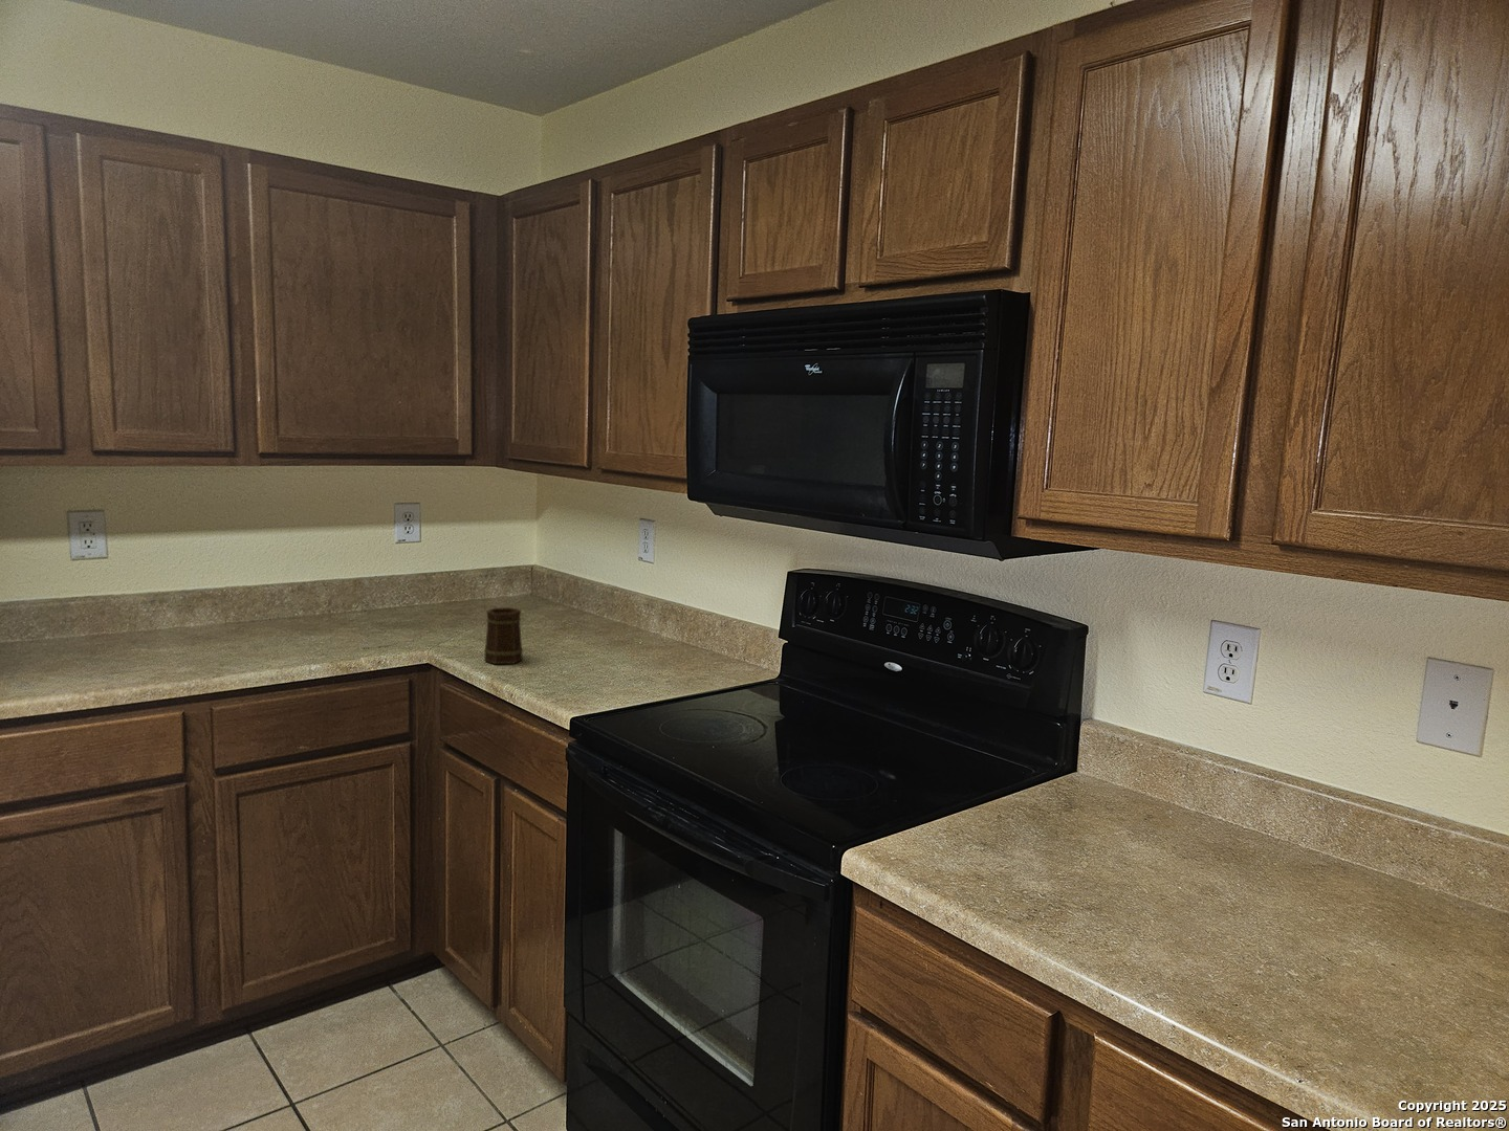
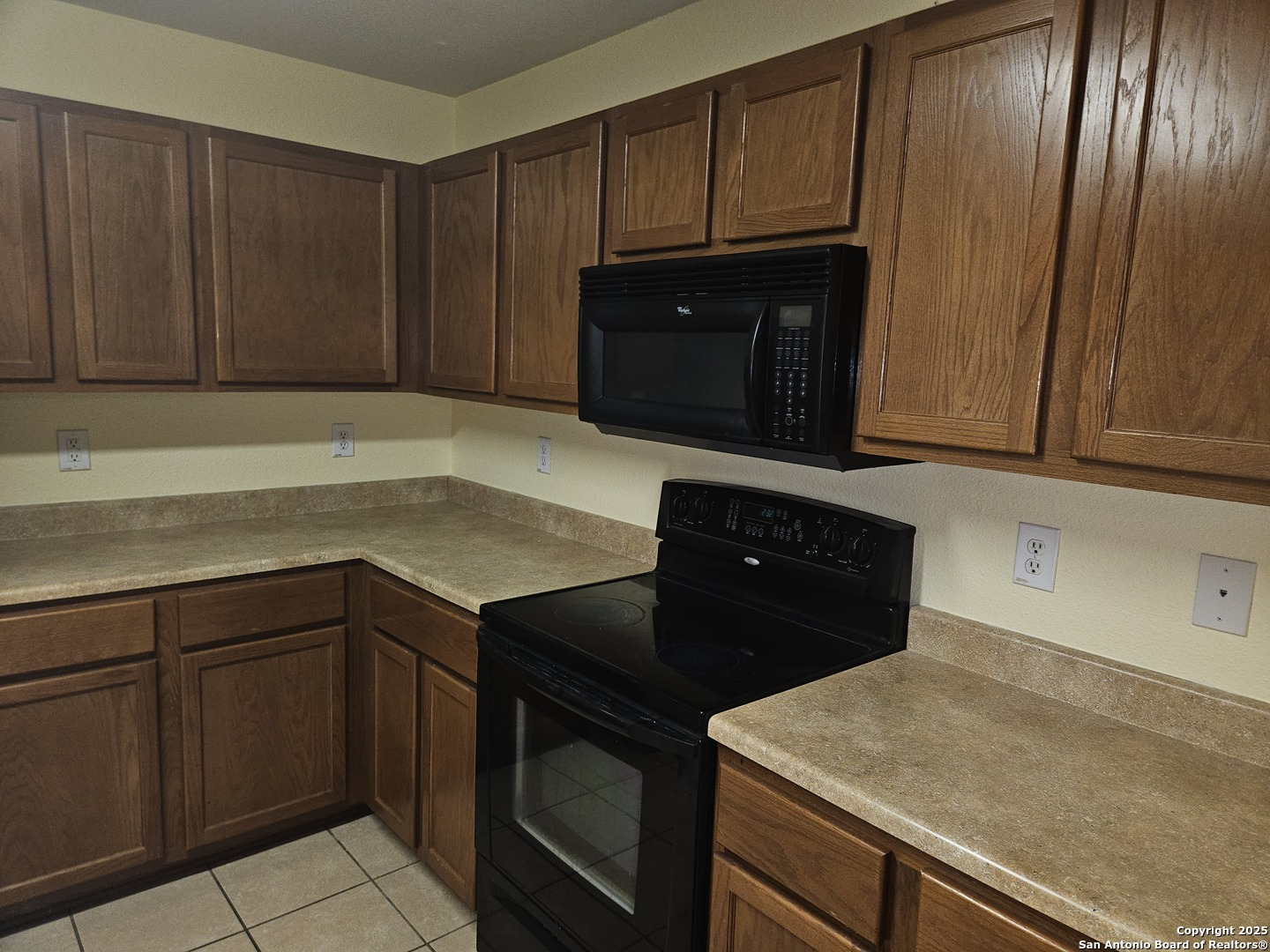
- mug [484,606,524,665]
